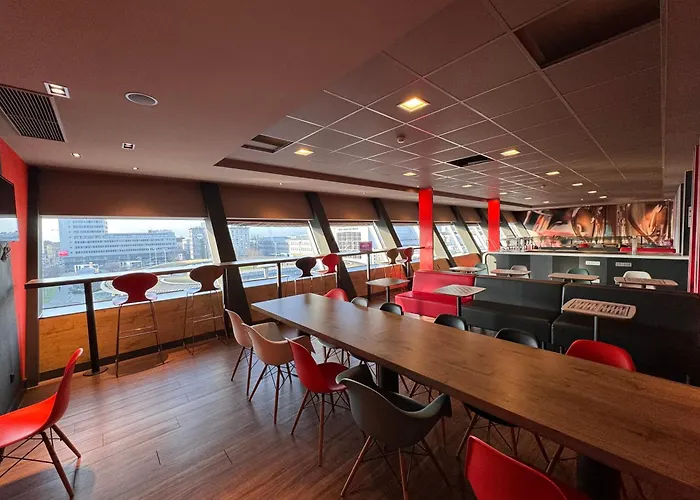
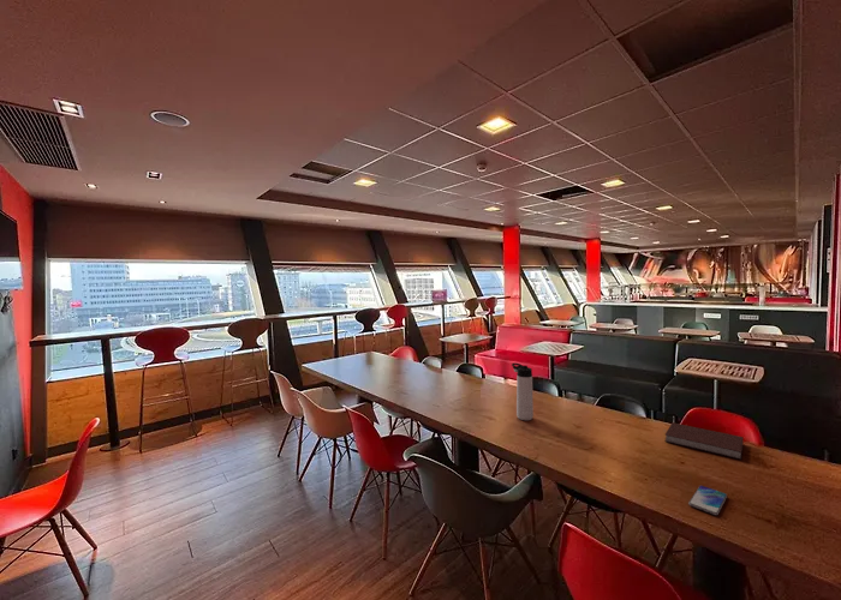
+ smartphone [687,485,728,516]
+ thermos bottle [511,362,535,421]
+ notebook [663,421,744,461]
